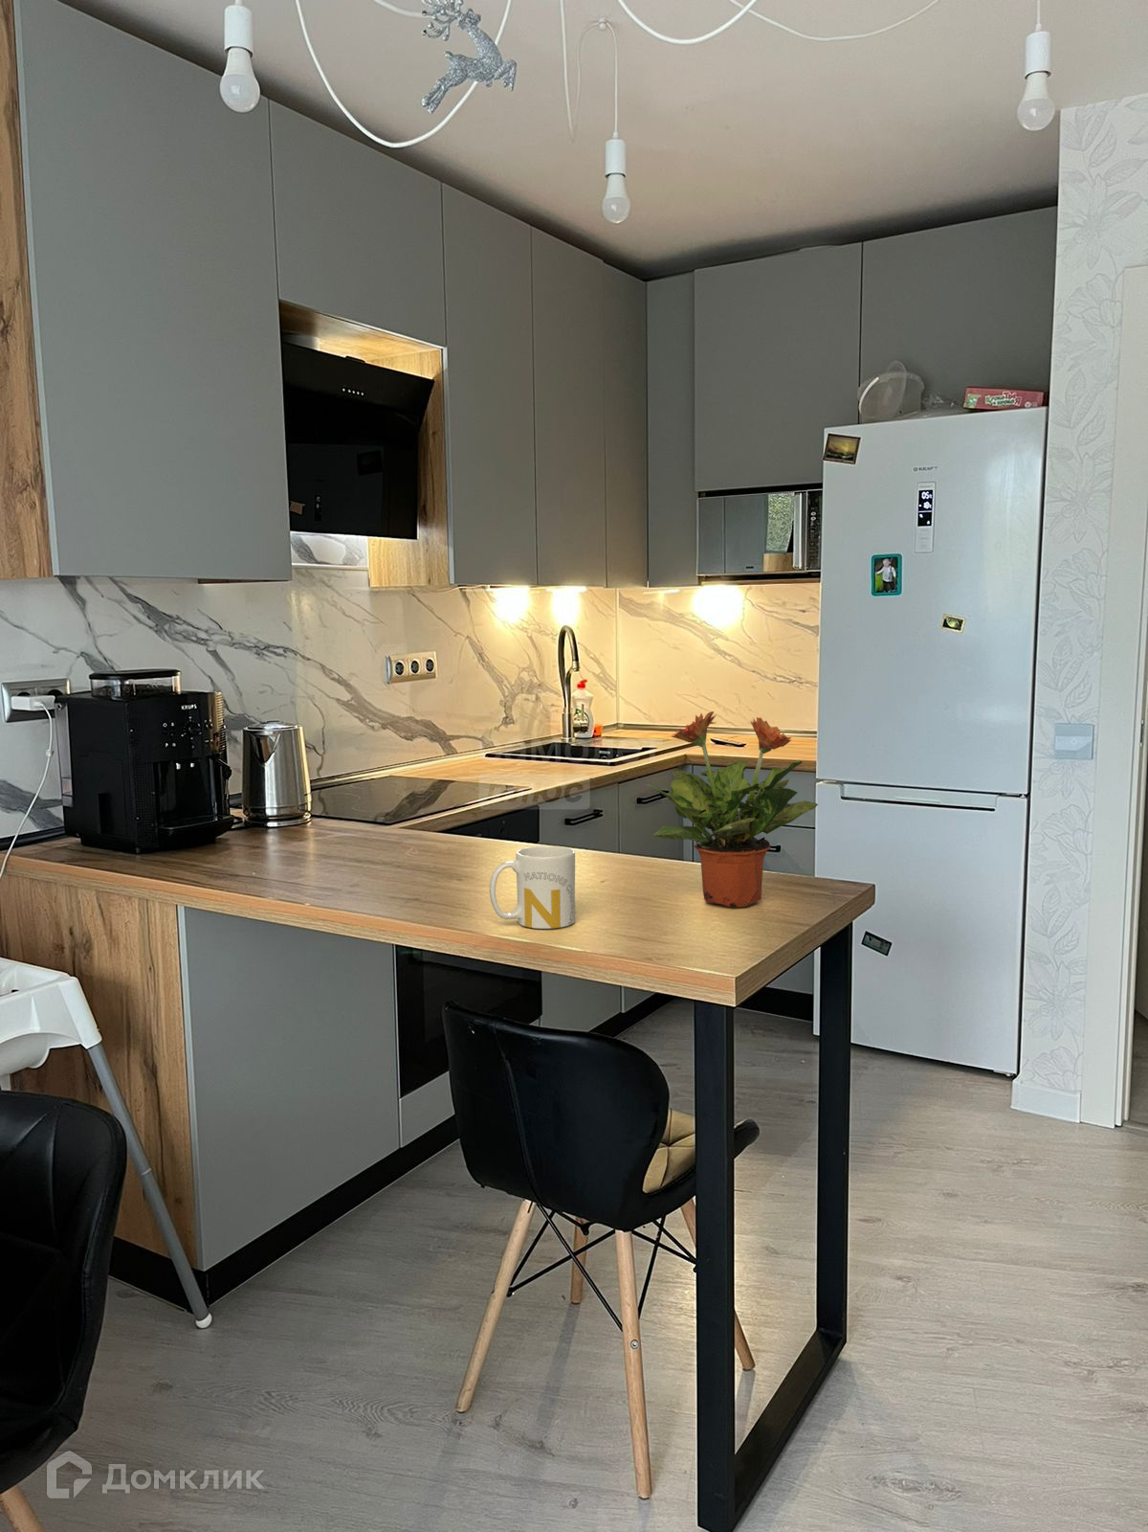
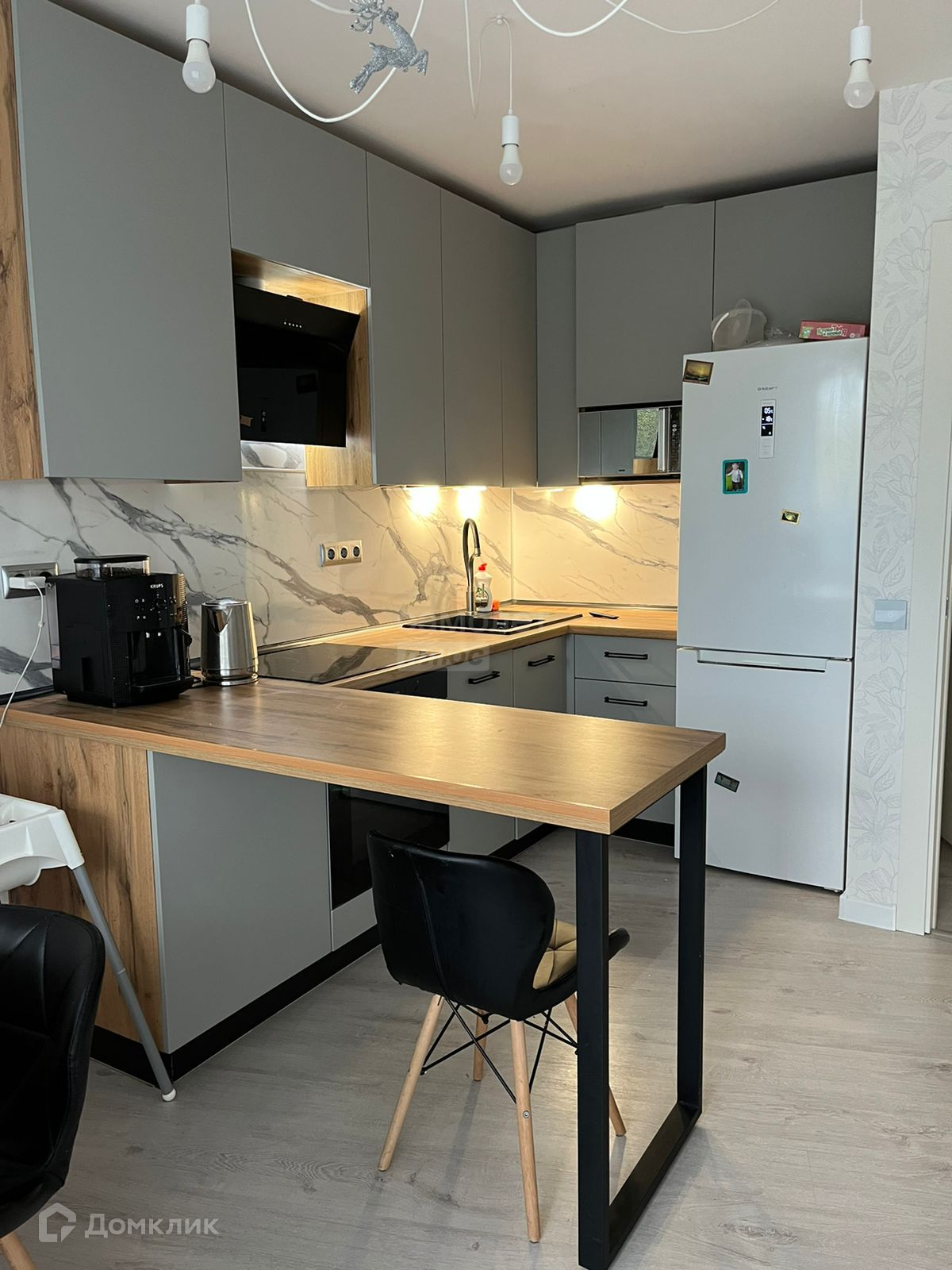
- potted plant [646,711,819,908]
- mug [488,844,576,930]
